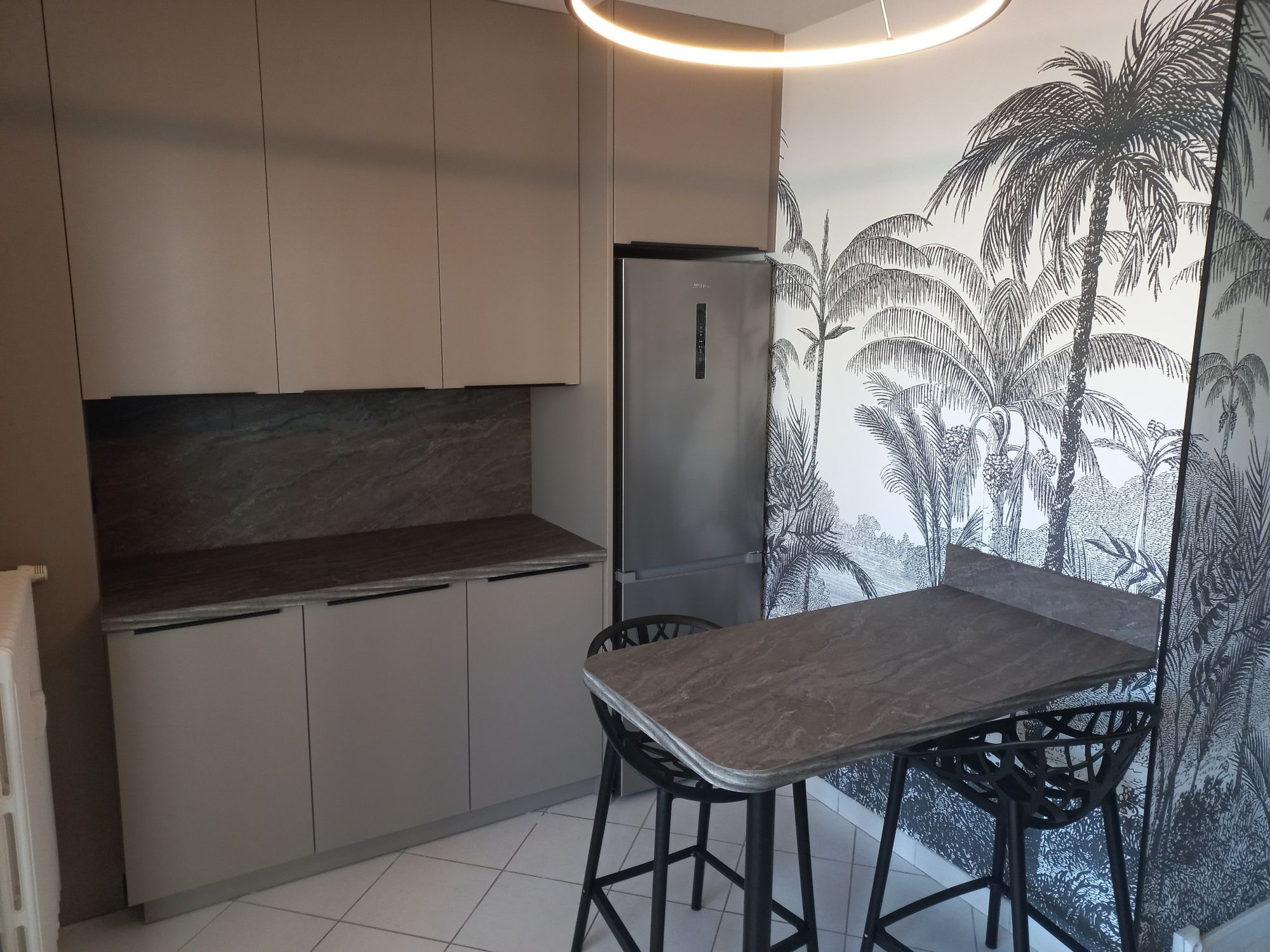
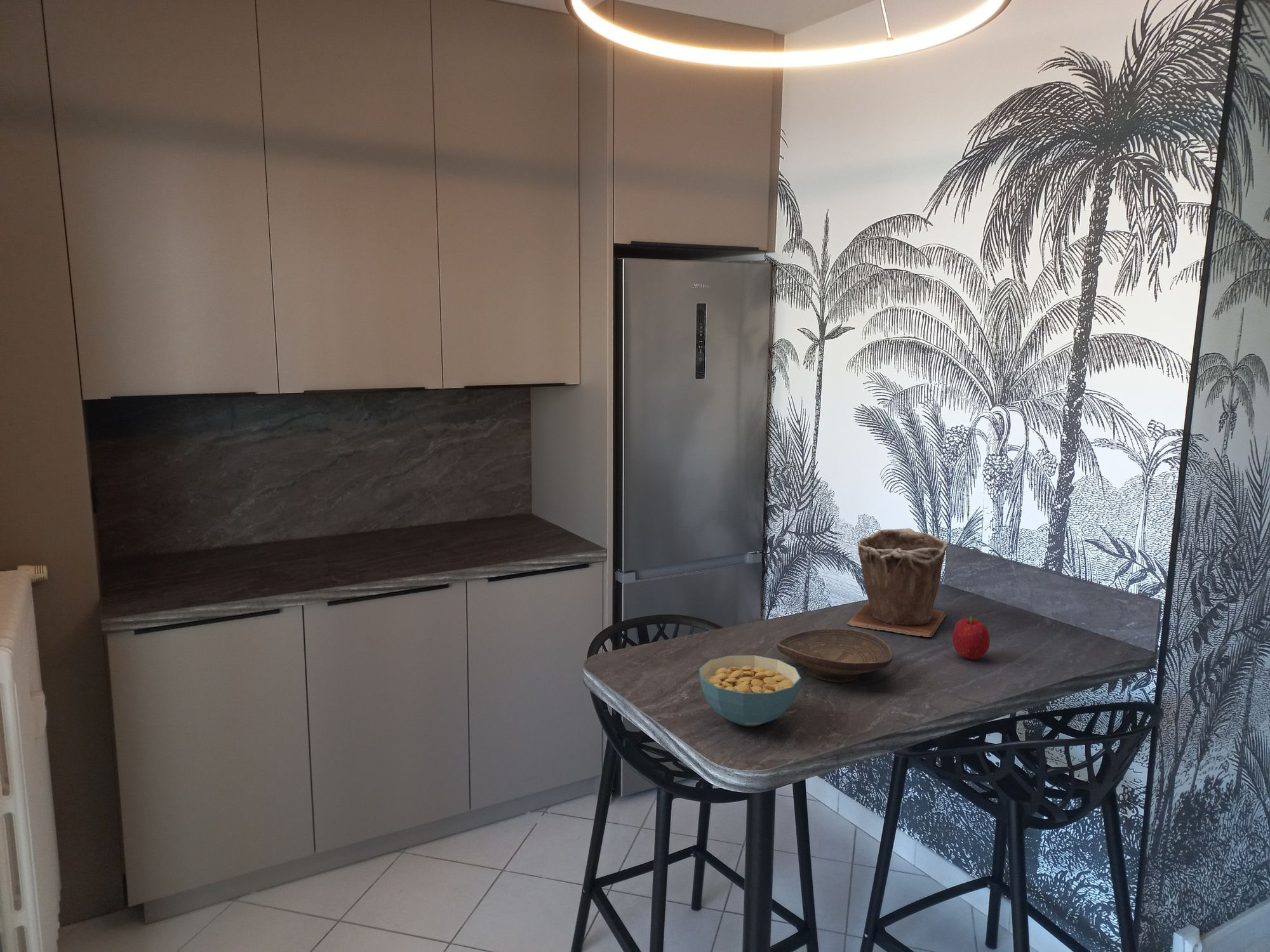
+ cereal bowl [699,654,802,727]
+ fruit [952,615,990,660]
+ decorative bowl [777,628,893,682]
+ plant pot [846,527,948,638]
